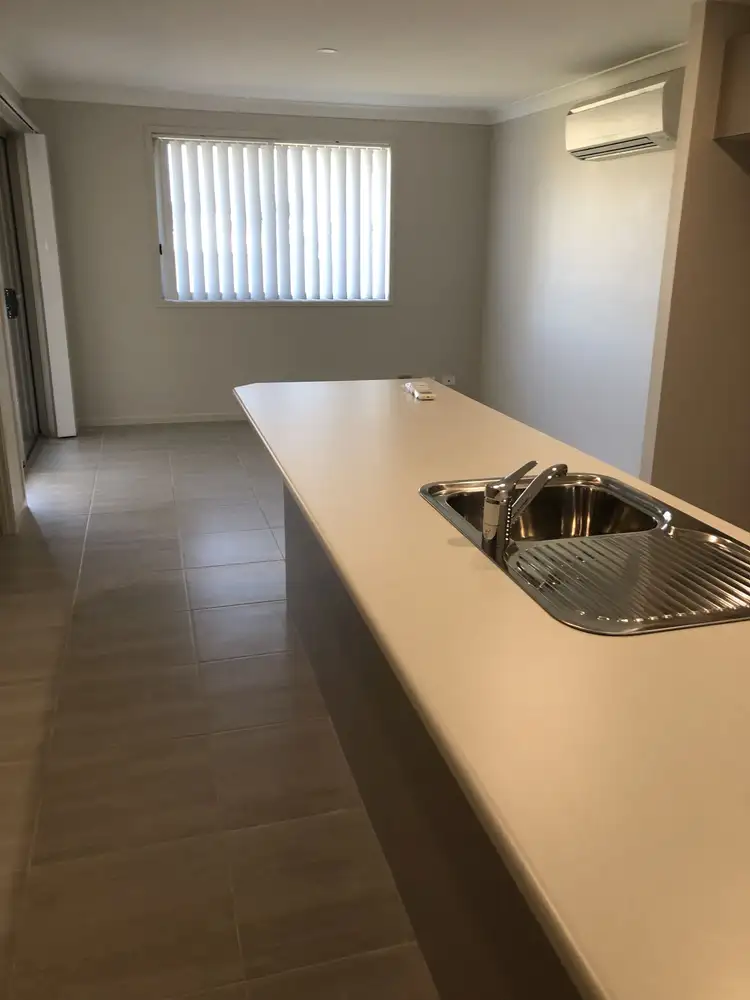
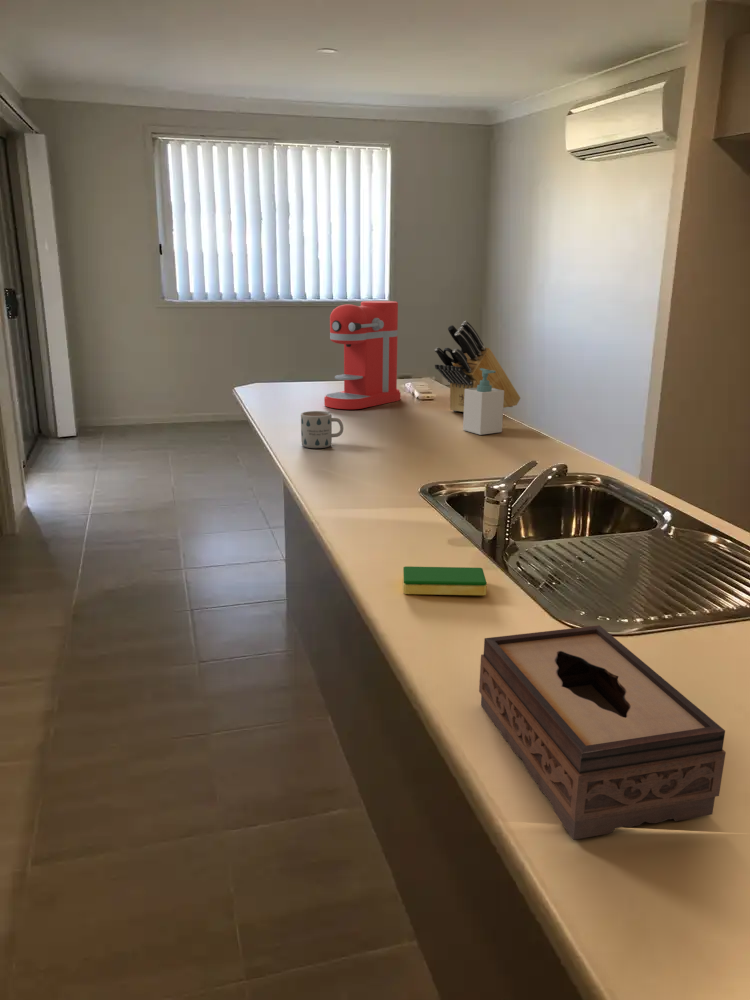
+ dish sponge [402,566,488,596]
+ tissue box [478,624,727,841]
+ mug [300,410,344,449]
+ coffee maker [323,300,402,410]
+ soap bottle [462,368,504,436]
+ knife block [434,320,521,413]
